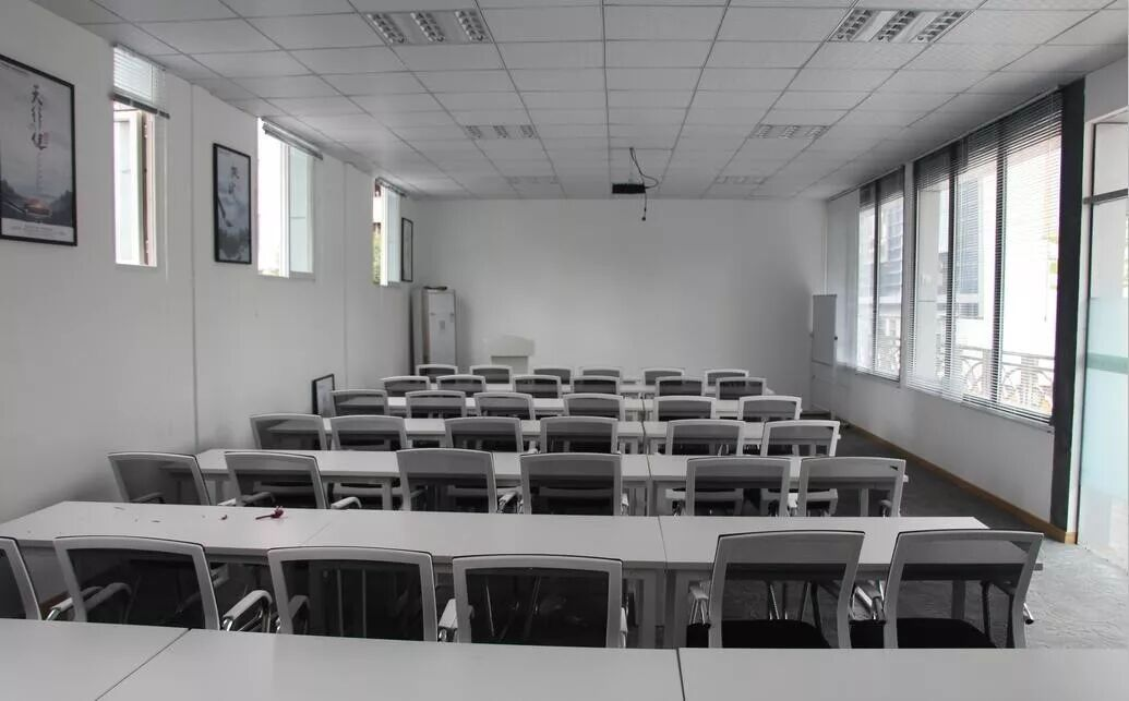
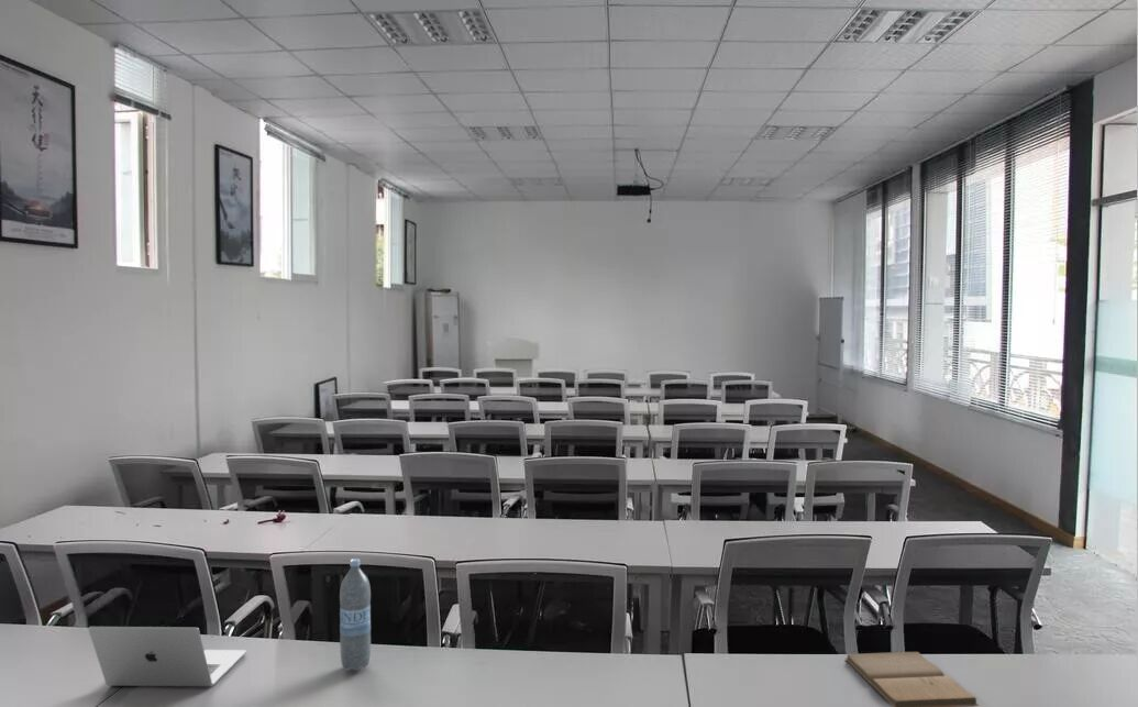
+ water bottle [339,557,372,672]
+ laptop [87,626,247,687]
+ book [844,651,980,707]
